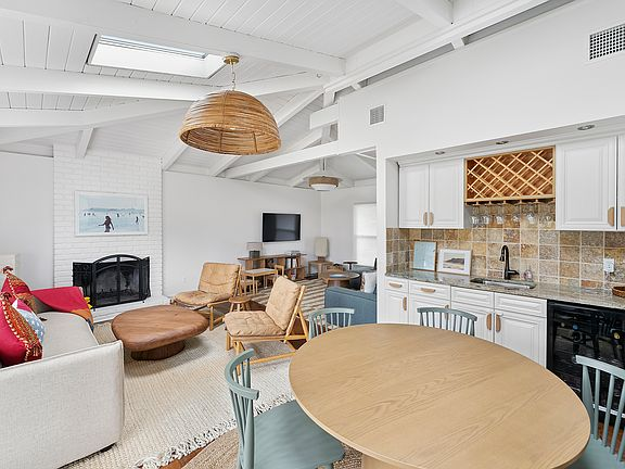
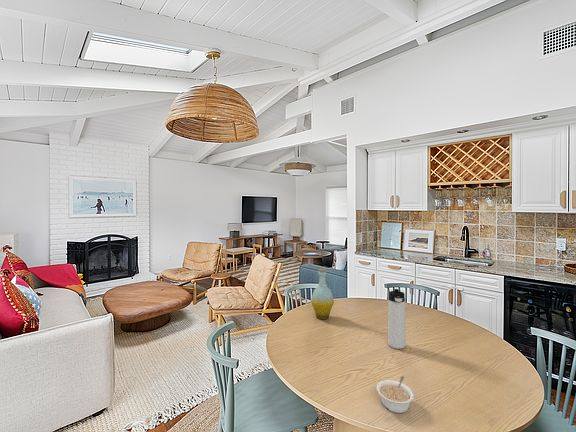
+ thermos bottle [387,288,407,350]
+ legume [376,375,415,414]
+ bottle [310,268,335,320]
